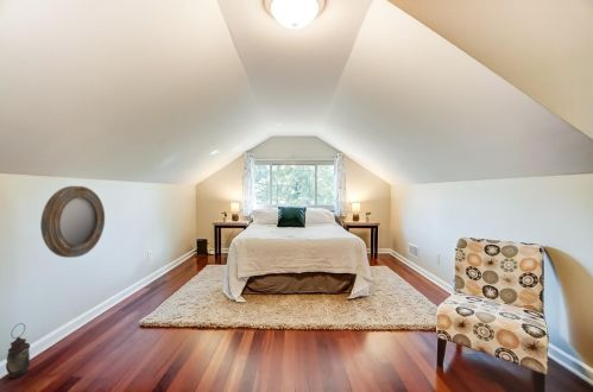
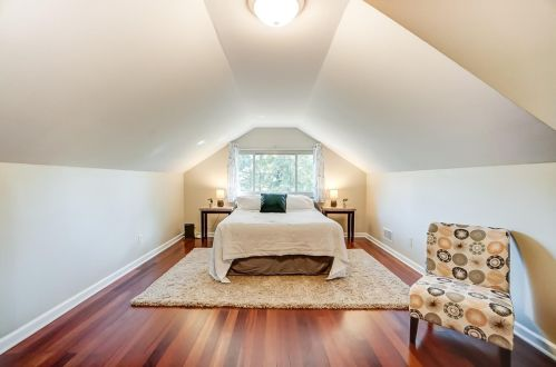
- home mirror [39,185,106,259]
- lantern [5,322,31,379]
